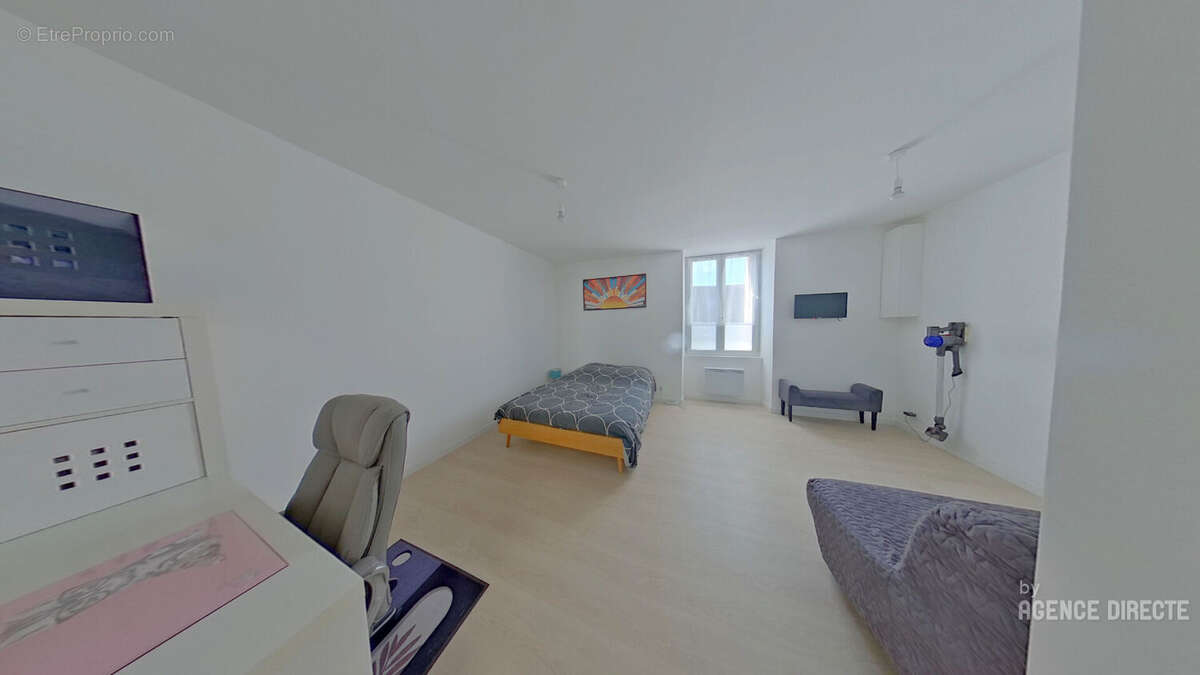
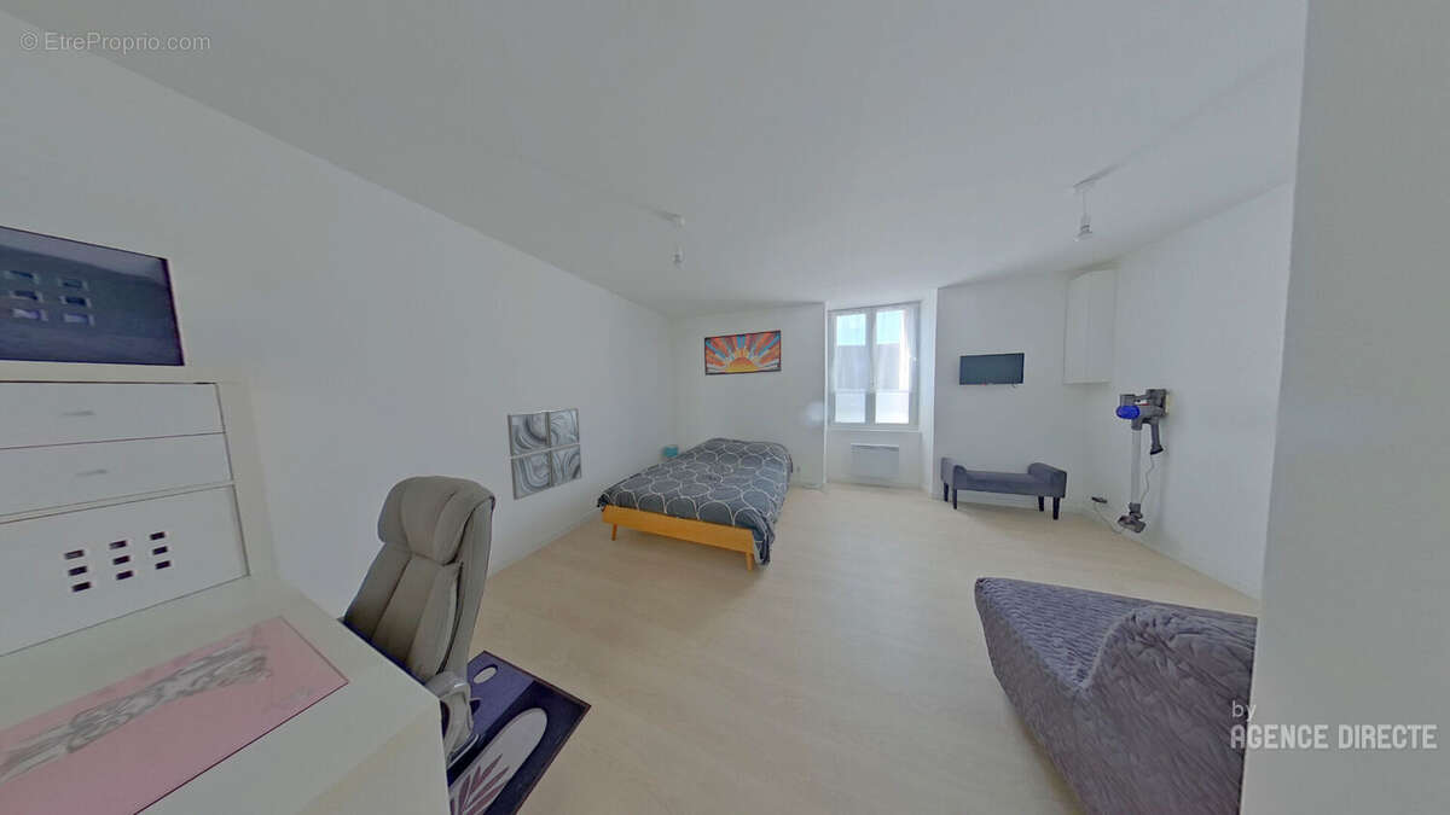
+ wall art [506,407,584,501]
